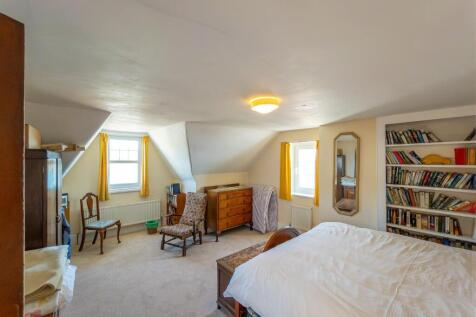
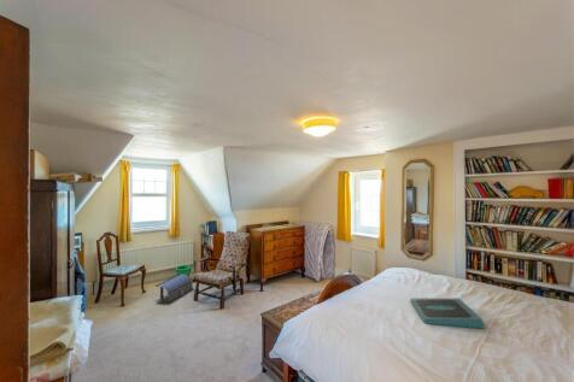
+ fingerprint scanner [409,298,486,330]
+ architectural model [154,272,194,304]
